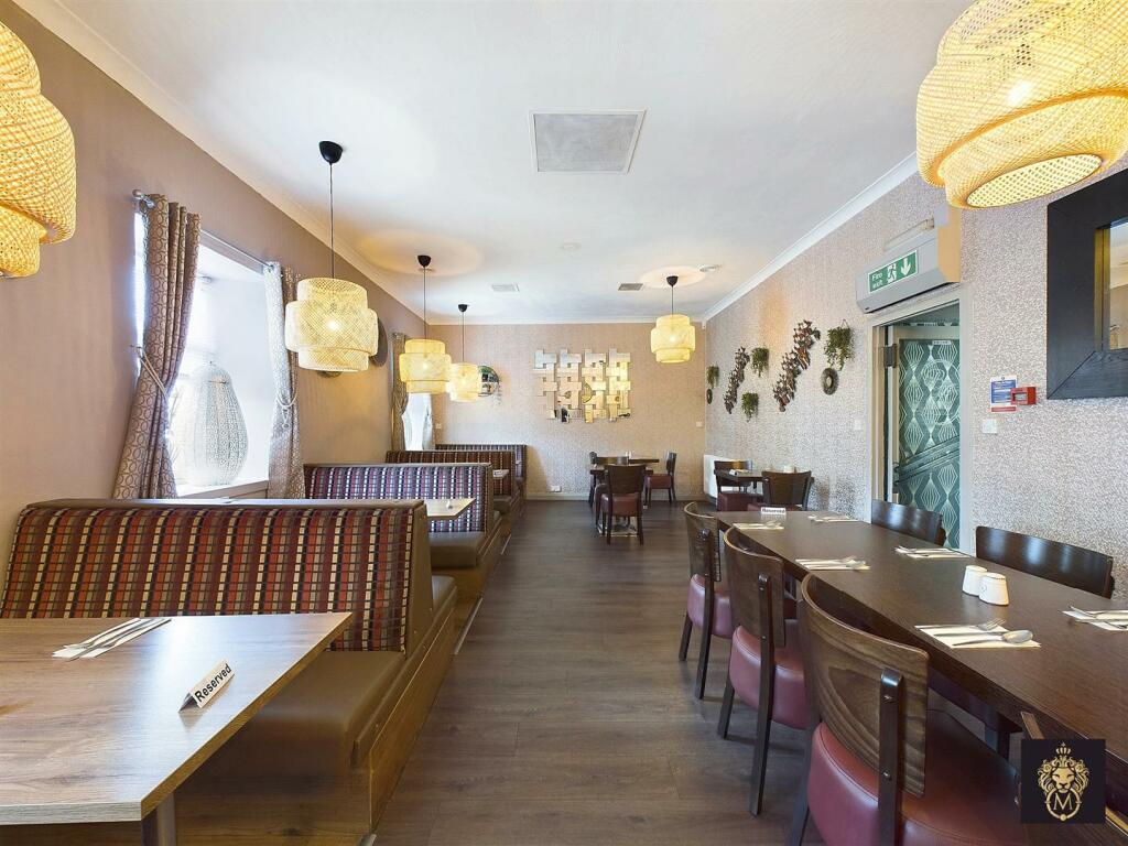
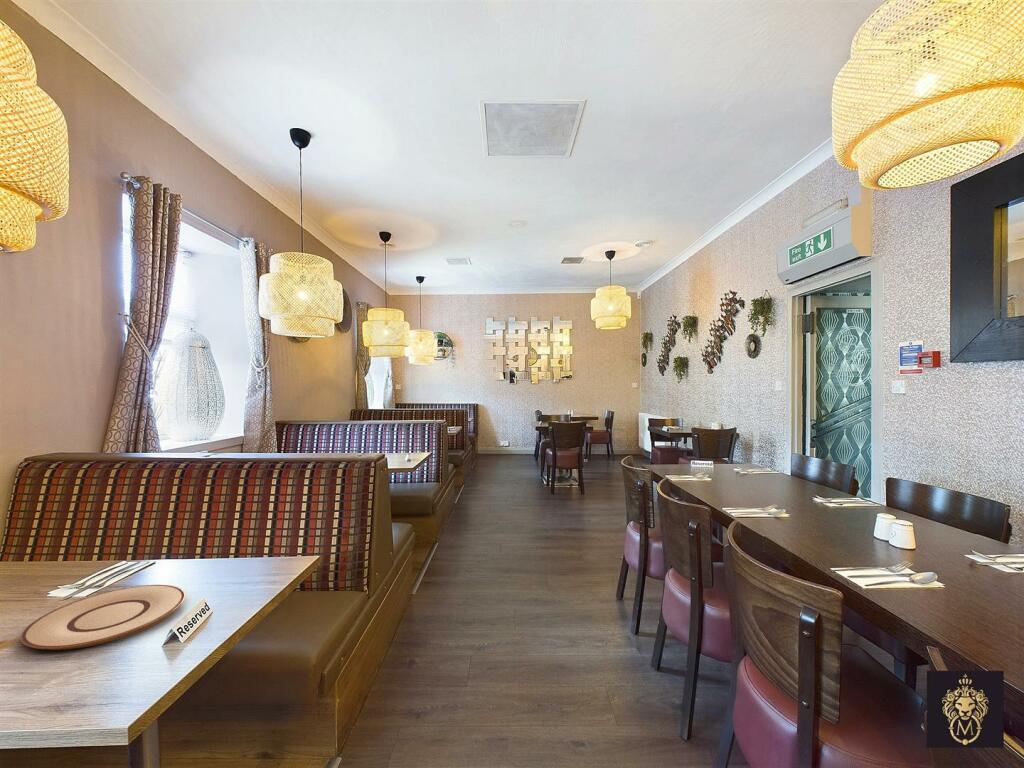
+ plate [20,584,186,651]
